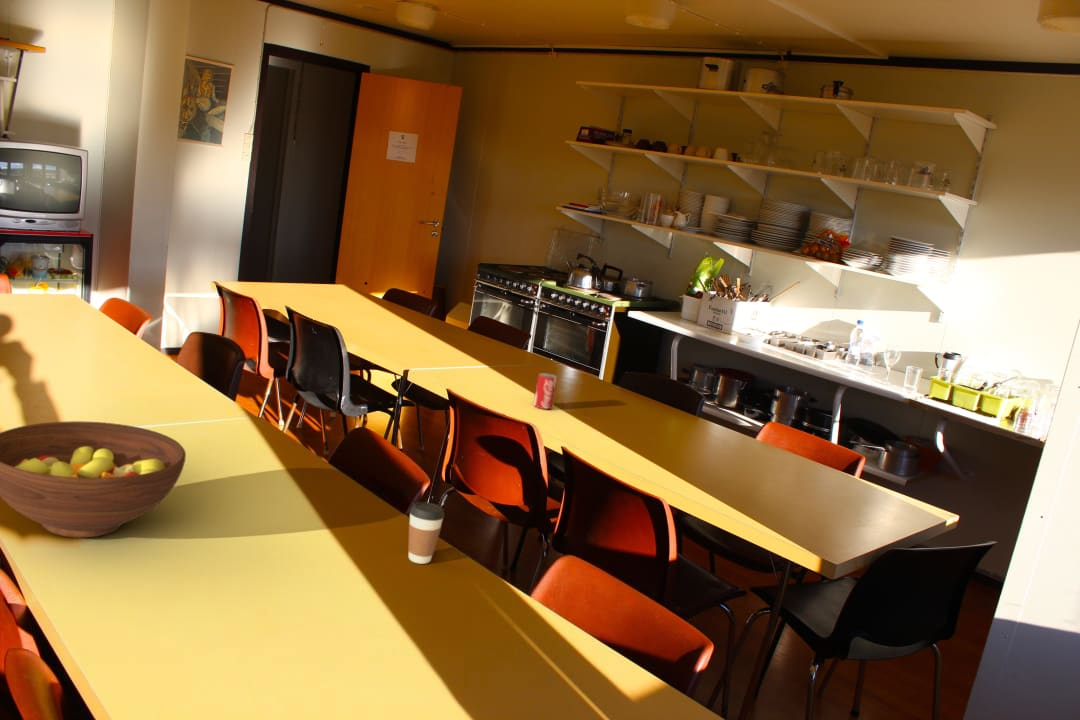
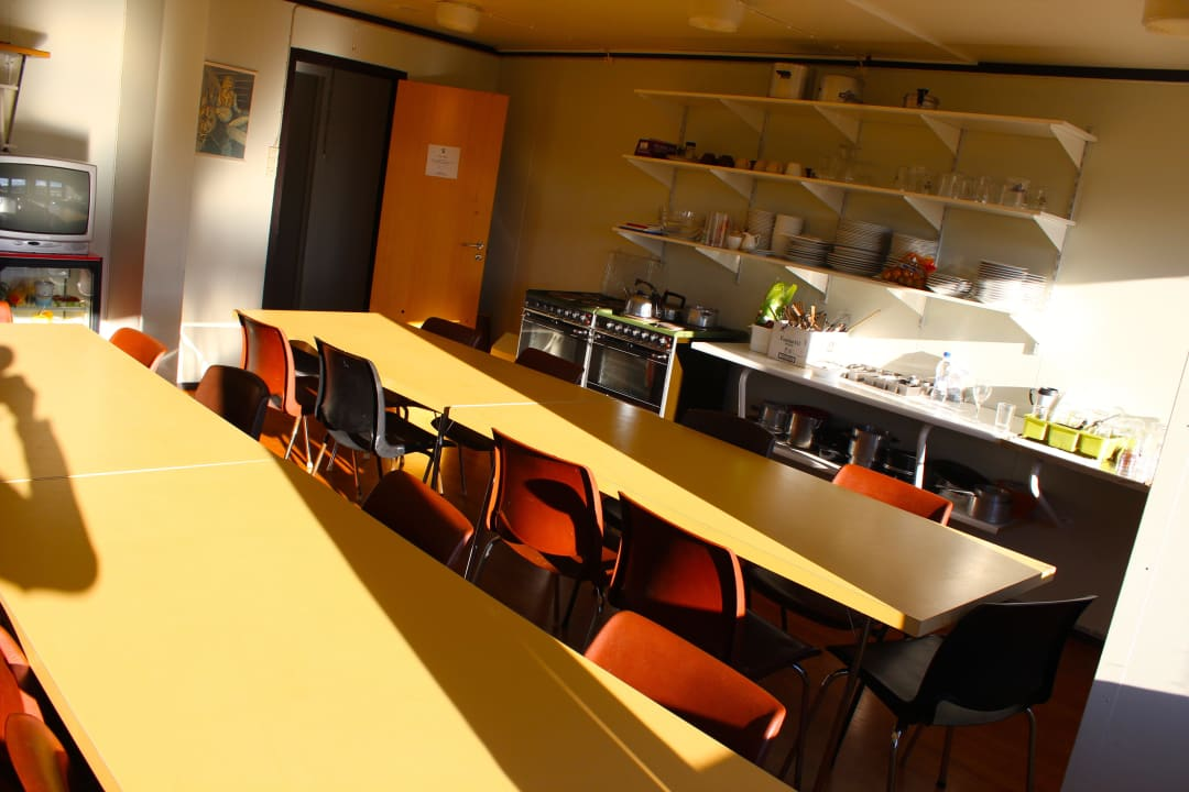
- beverage can [532,372,559,410]
- fruit bowl [0,420,187,538]
- coffee cup [407,501,445,565]
